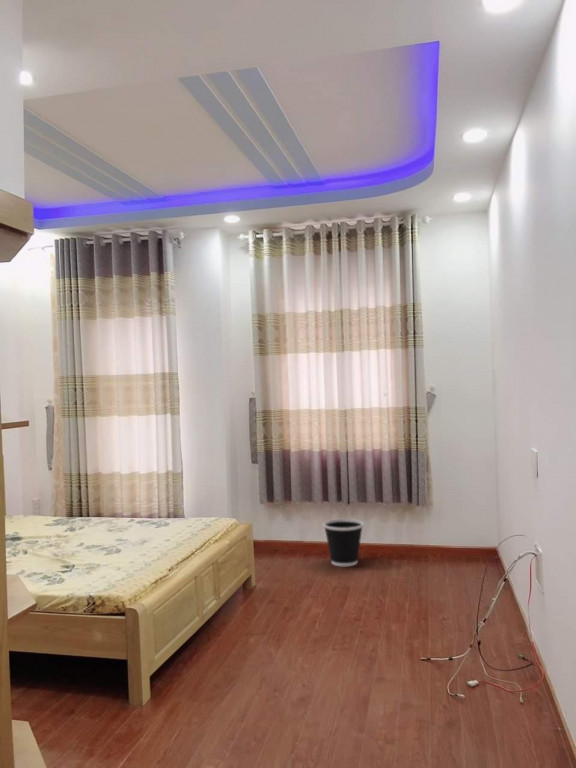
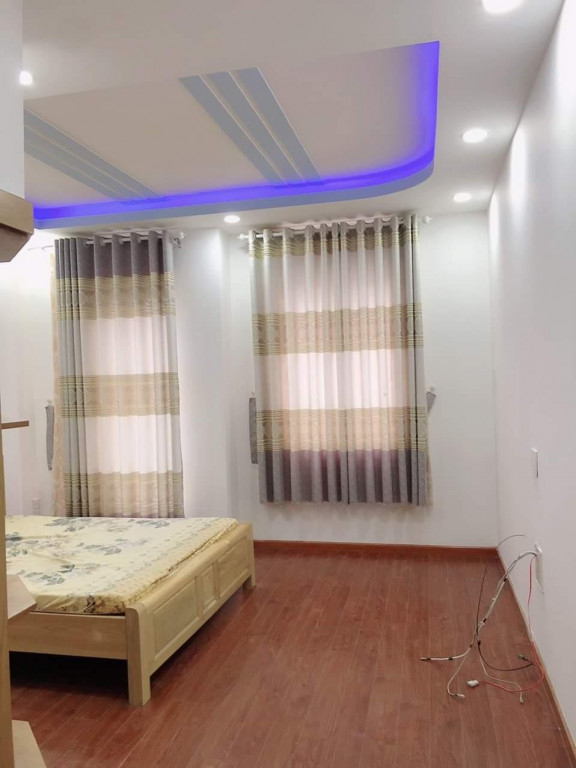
- wastebasket [322,518,364,567]
